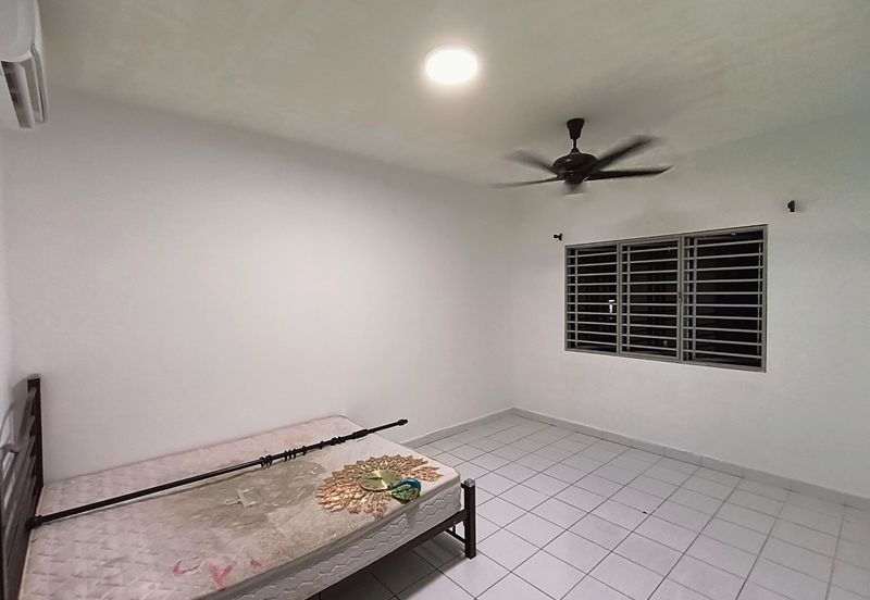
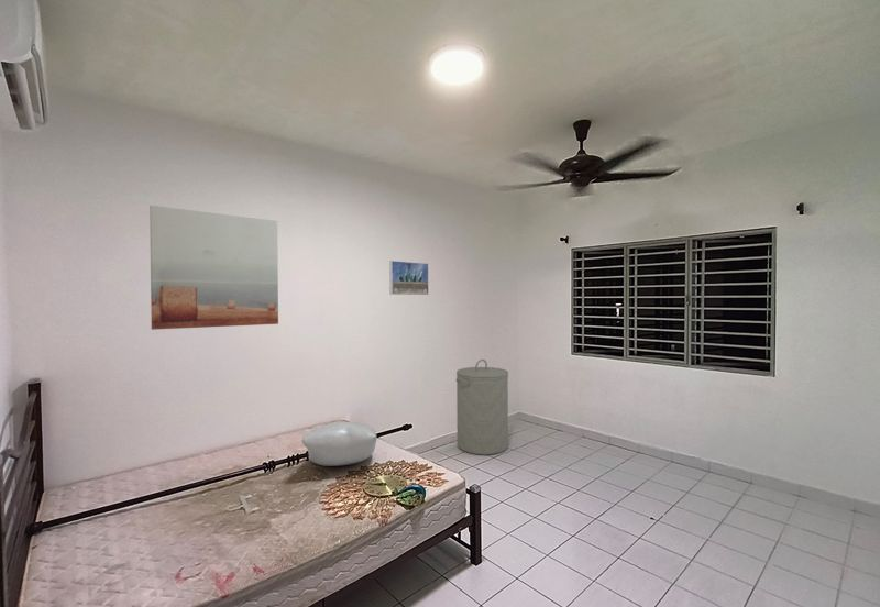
+ wall art [148,205,279,331]
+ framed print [388,260,430,296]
+ pillow [301,421,378,467]
+ laundry hamper [455,358,509,456]
